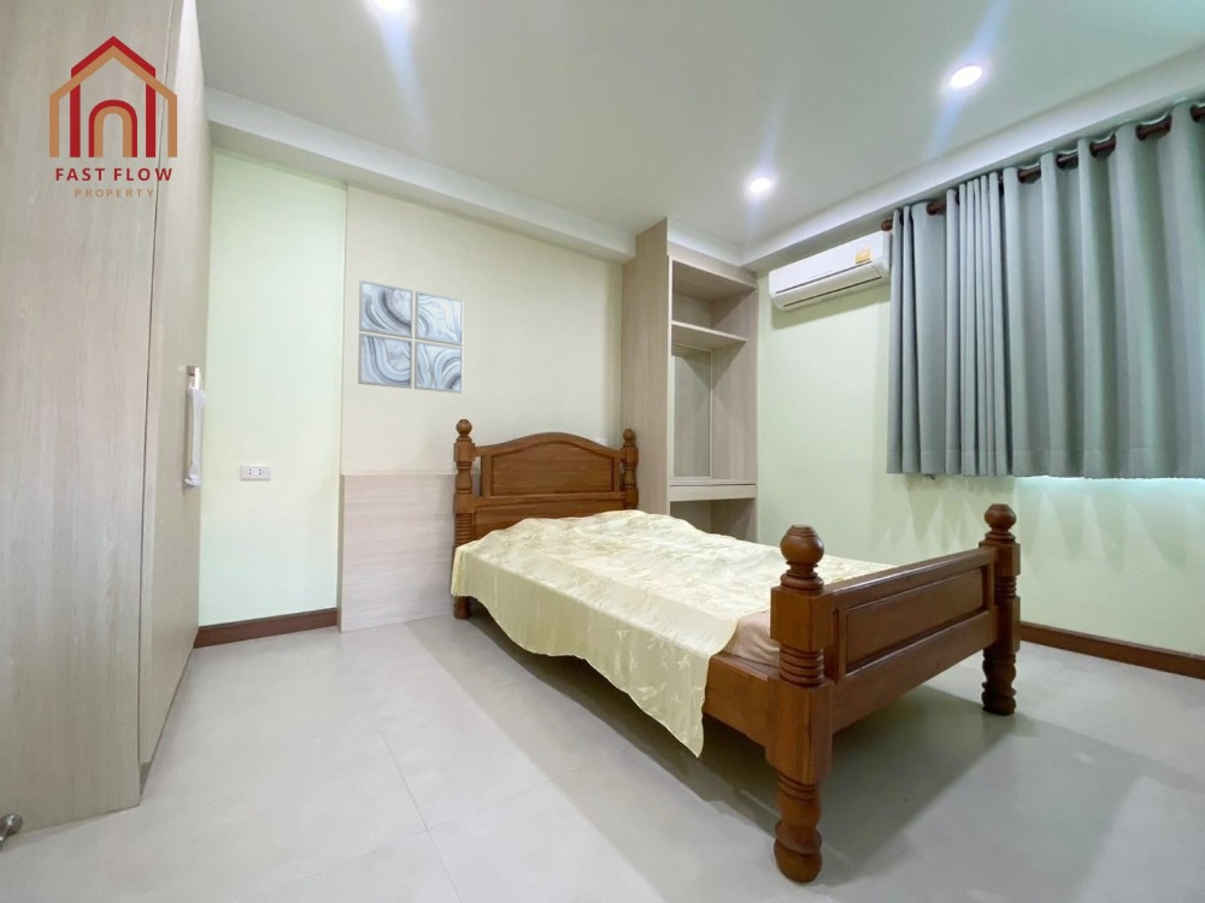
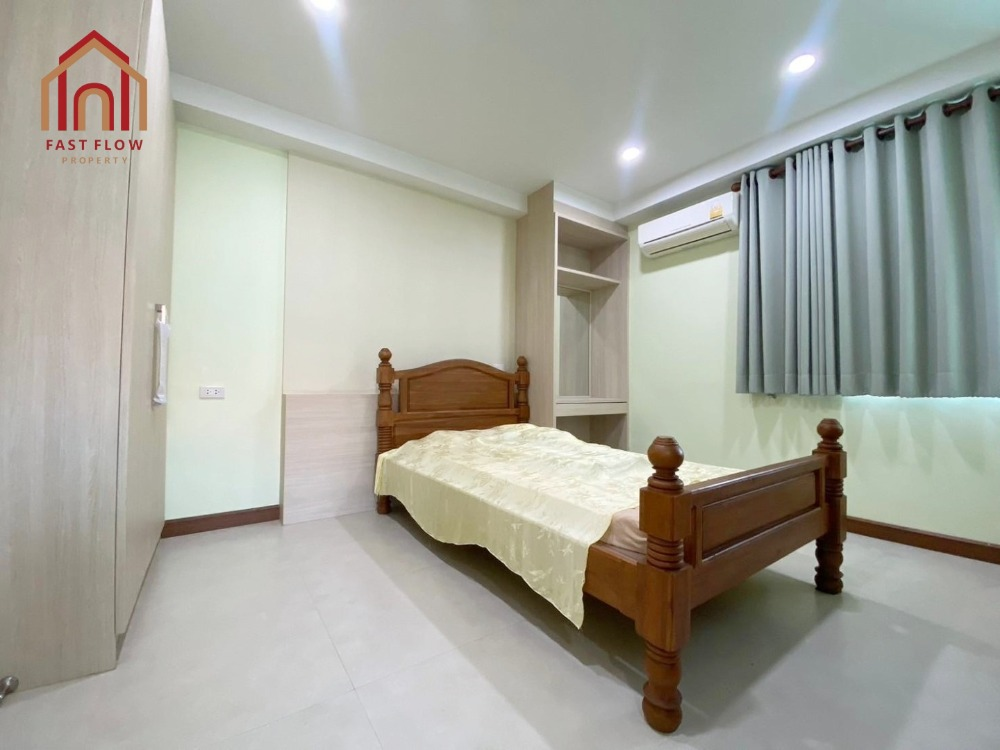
- wall art [357,278,465,395]
